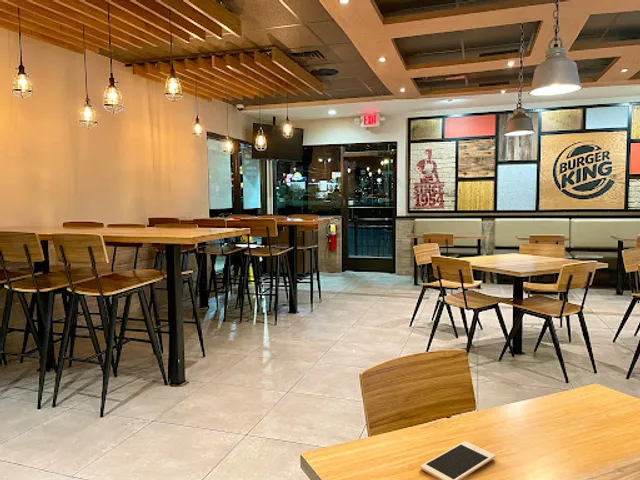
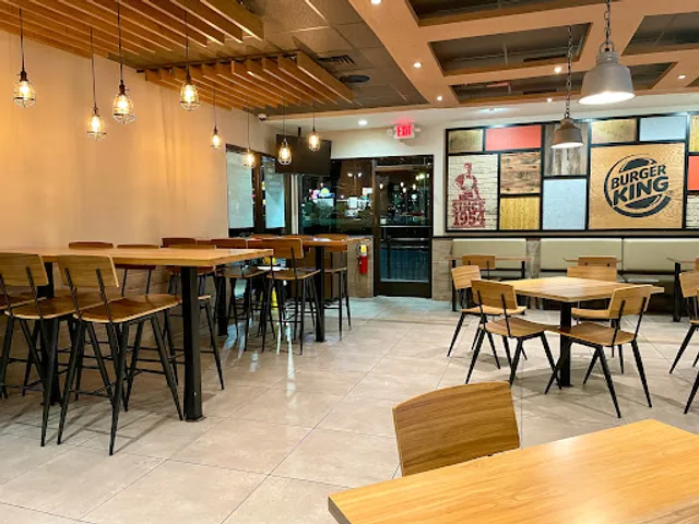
- cell phone [420,440,496,480]
